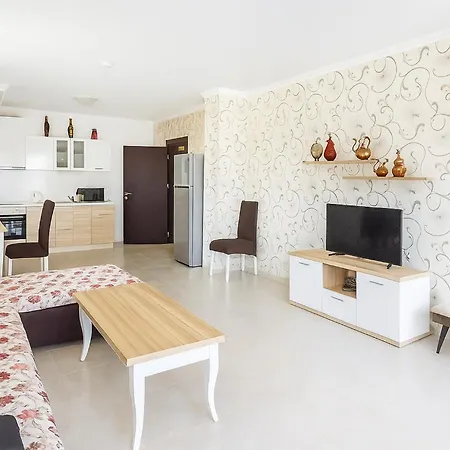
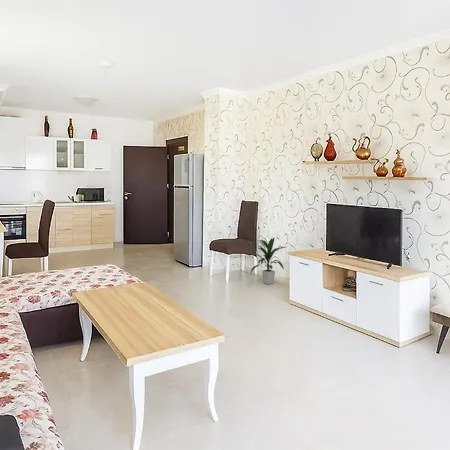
+ indoor plant [249,236,286,285]
